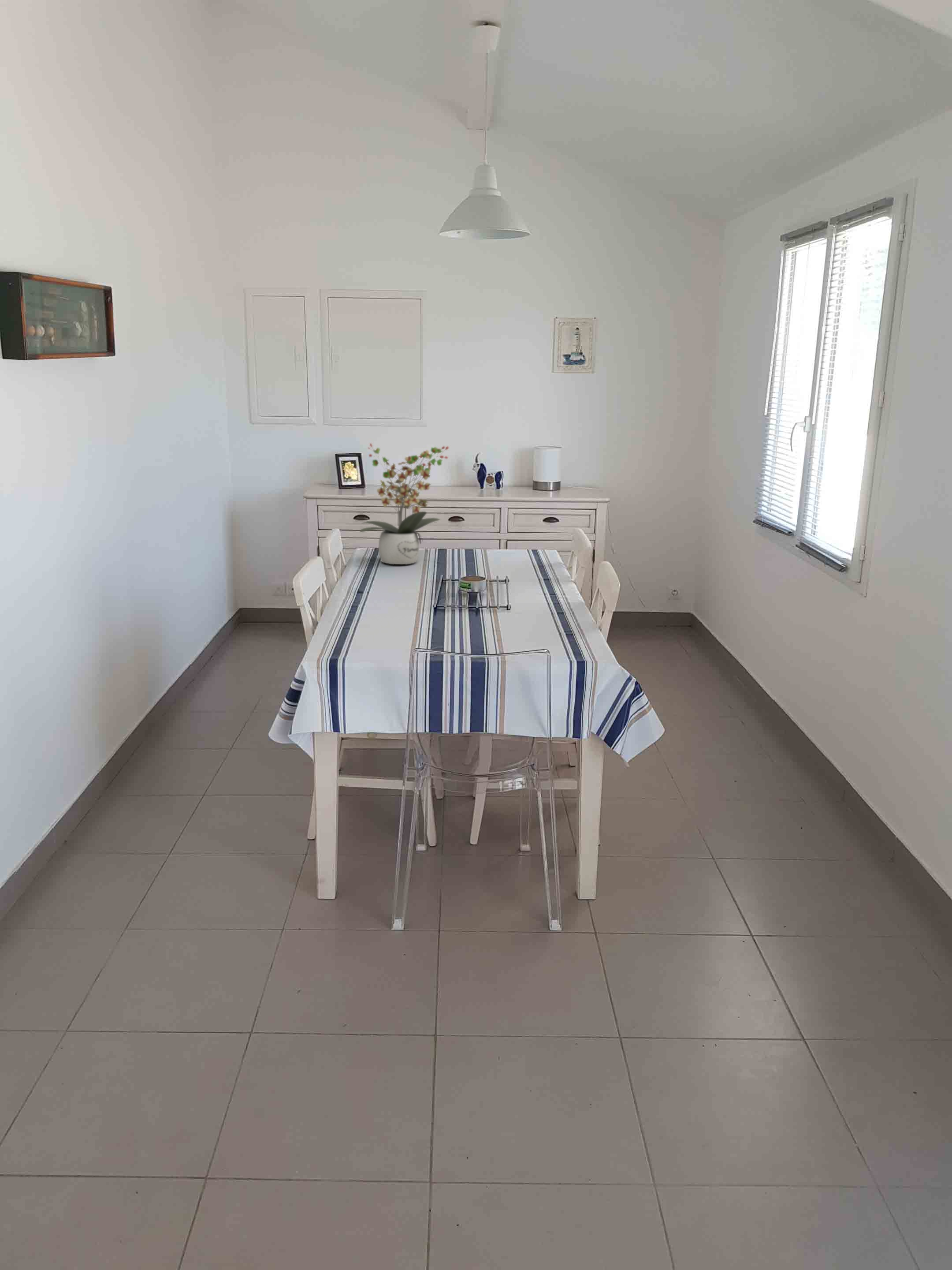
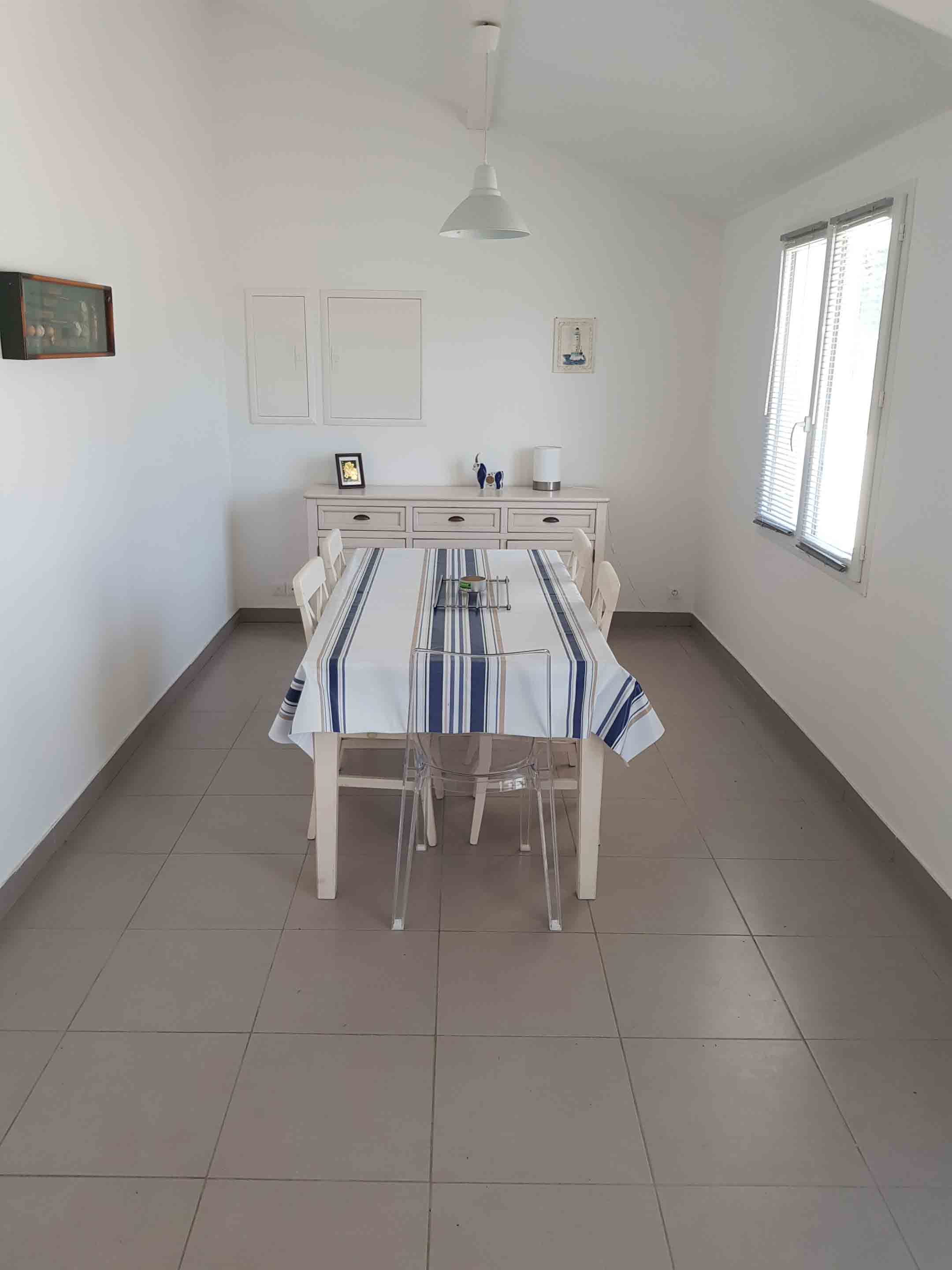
- potted plant [359,443,449,565]
